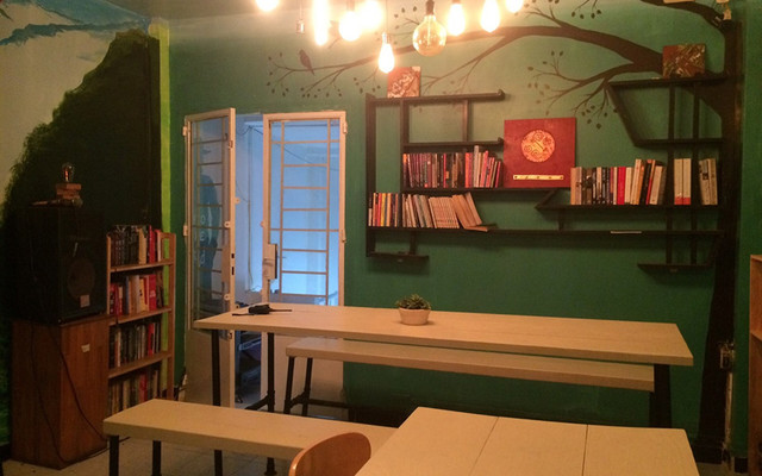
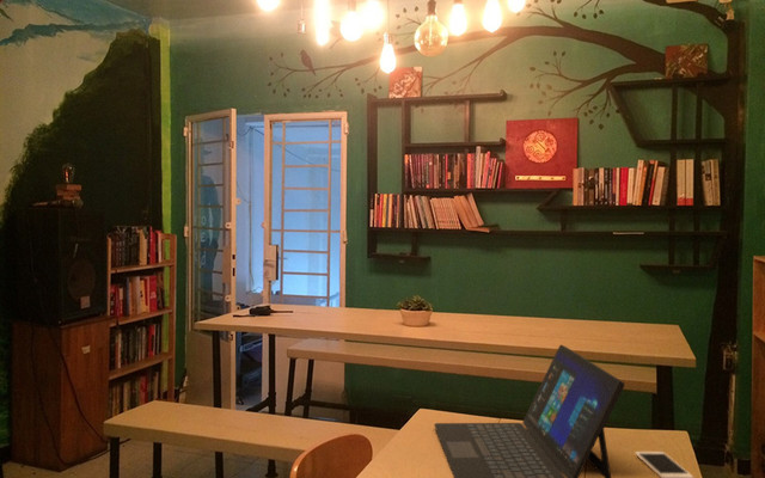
+ cell phone [634,451,694,478]
+ laptop [433,343,626,478]
